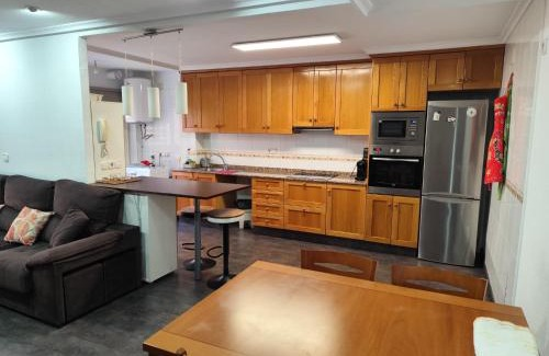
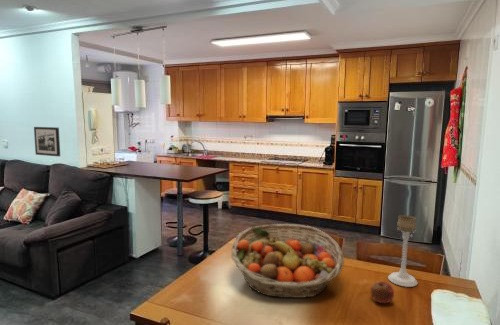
+ candle holder [387,214,418,288]
+ fruit [369,280,395,304]
+ picture frame [33,126,61,157]
+ fruit basket [230,223,345,299]
